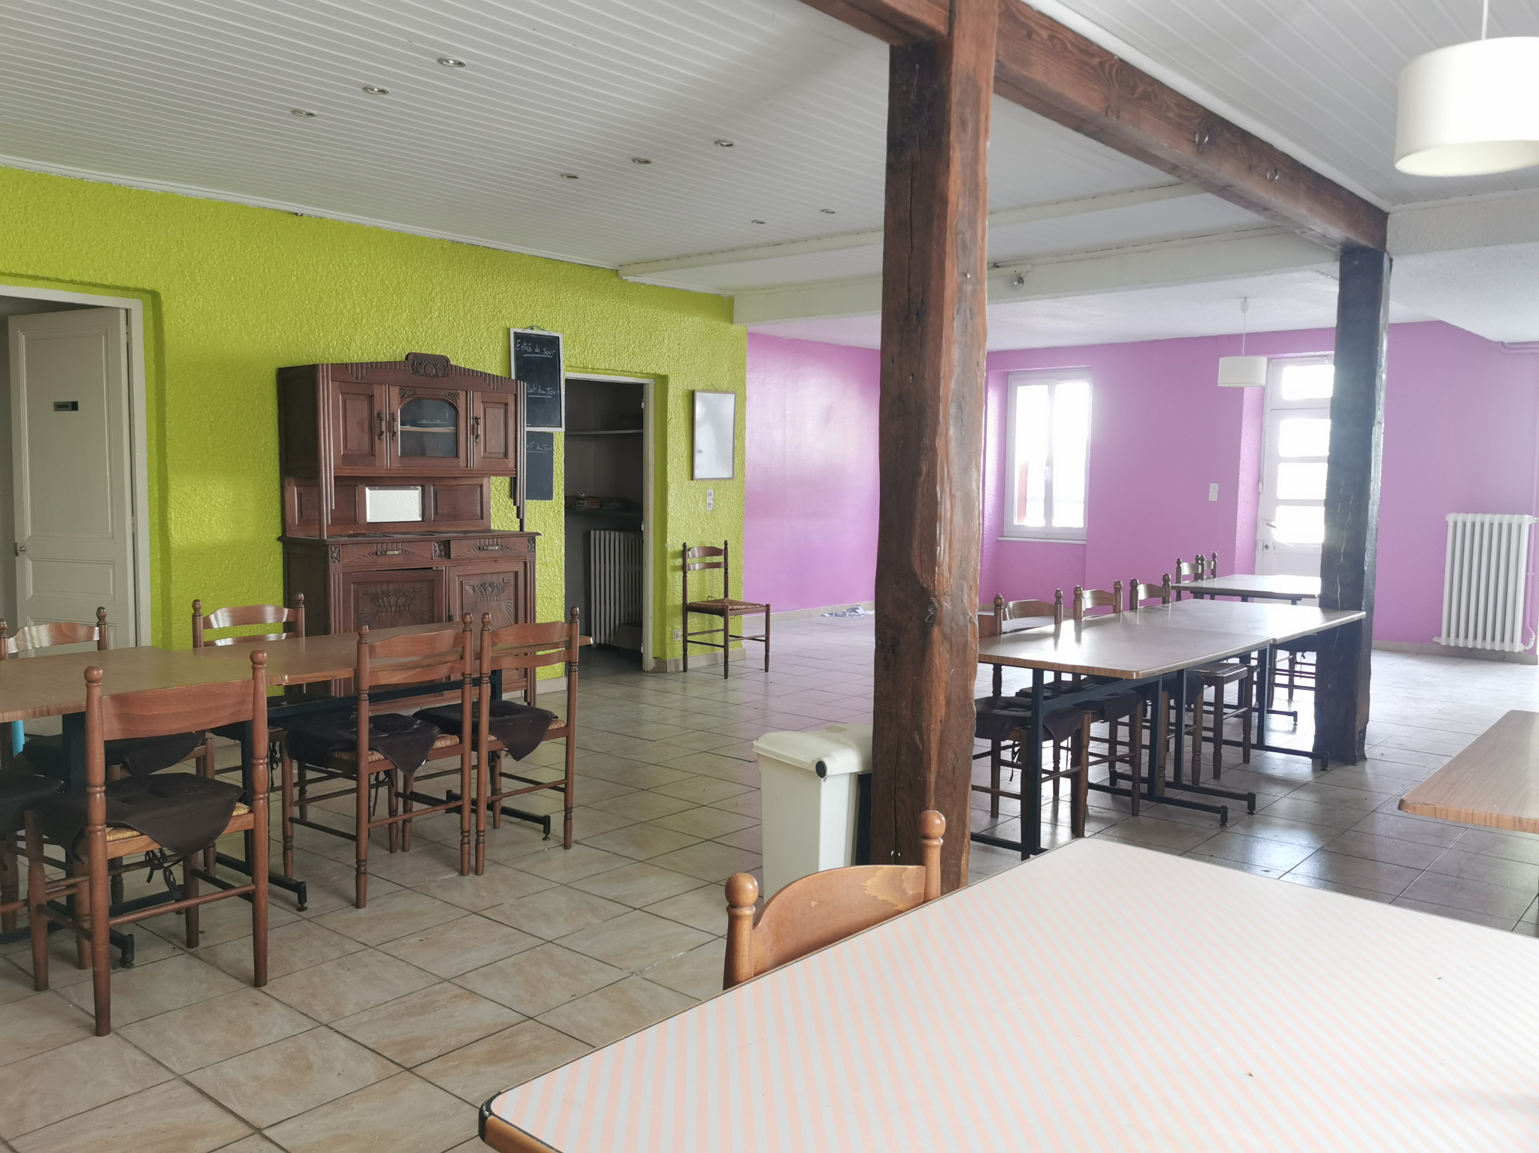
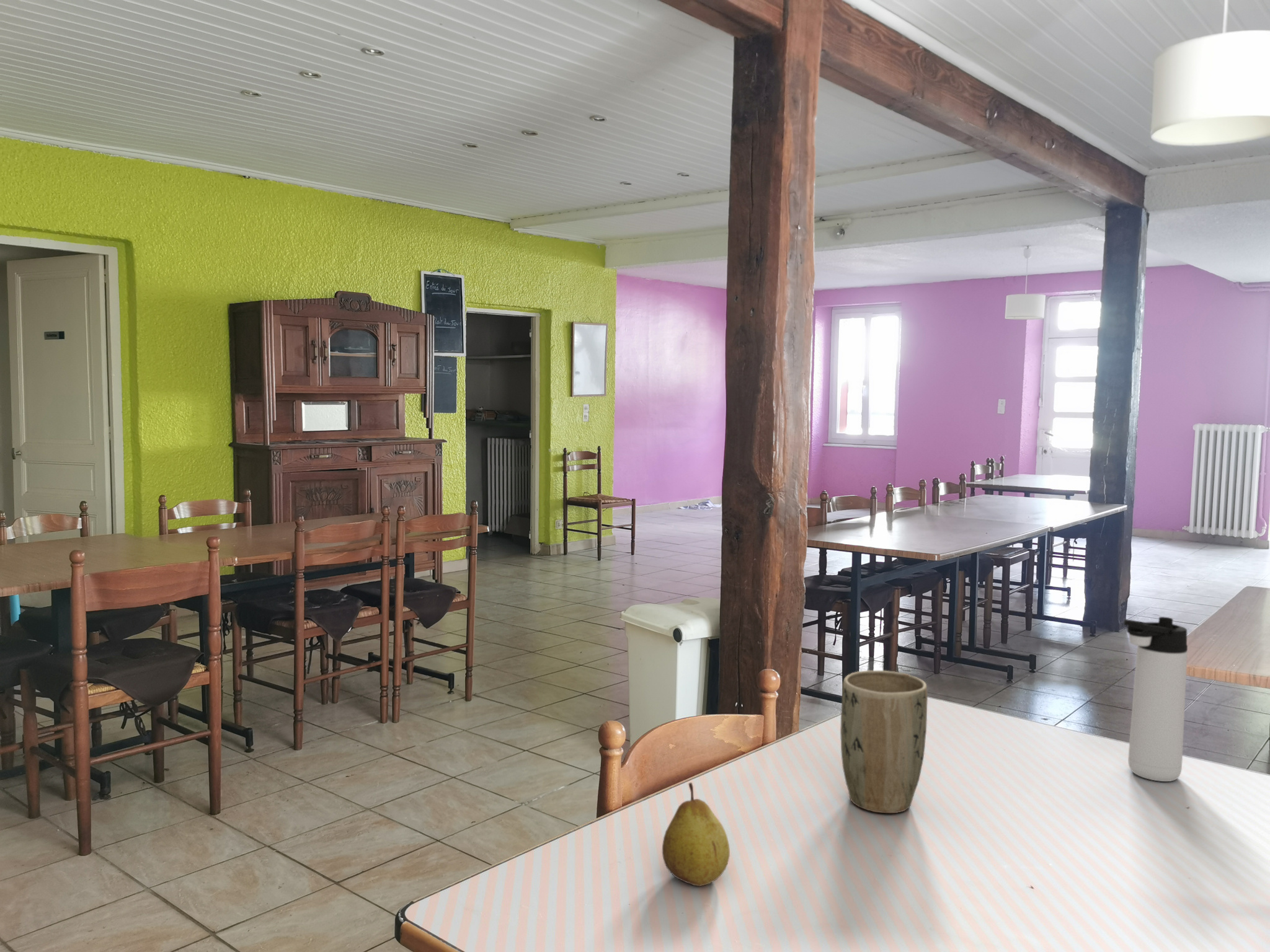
+ fruit [662,782,730,887]
+ thermos bottle [1123,616,1188,782]
+ plant pot [840,670,928,814]
